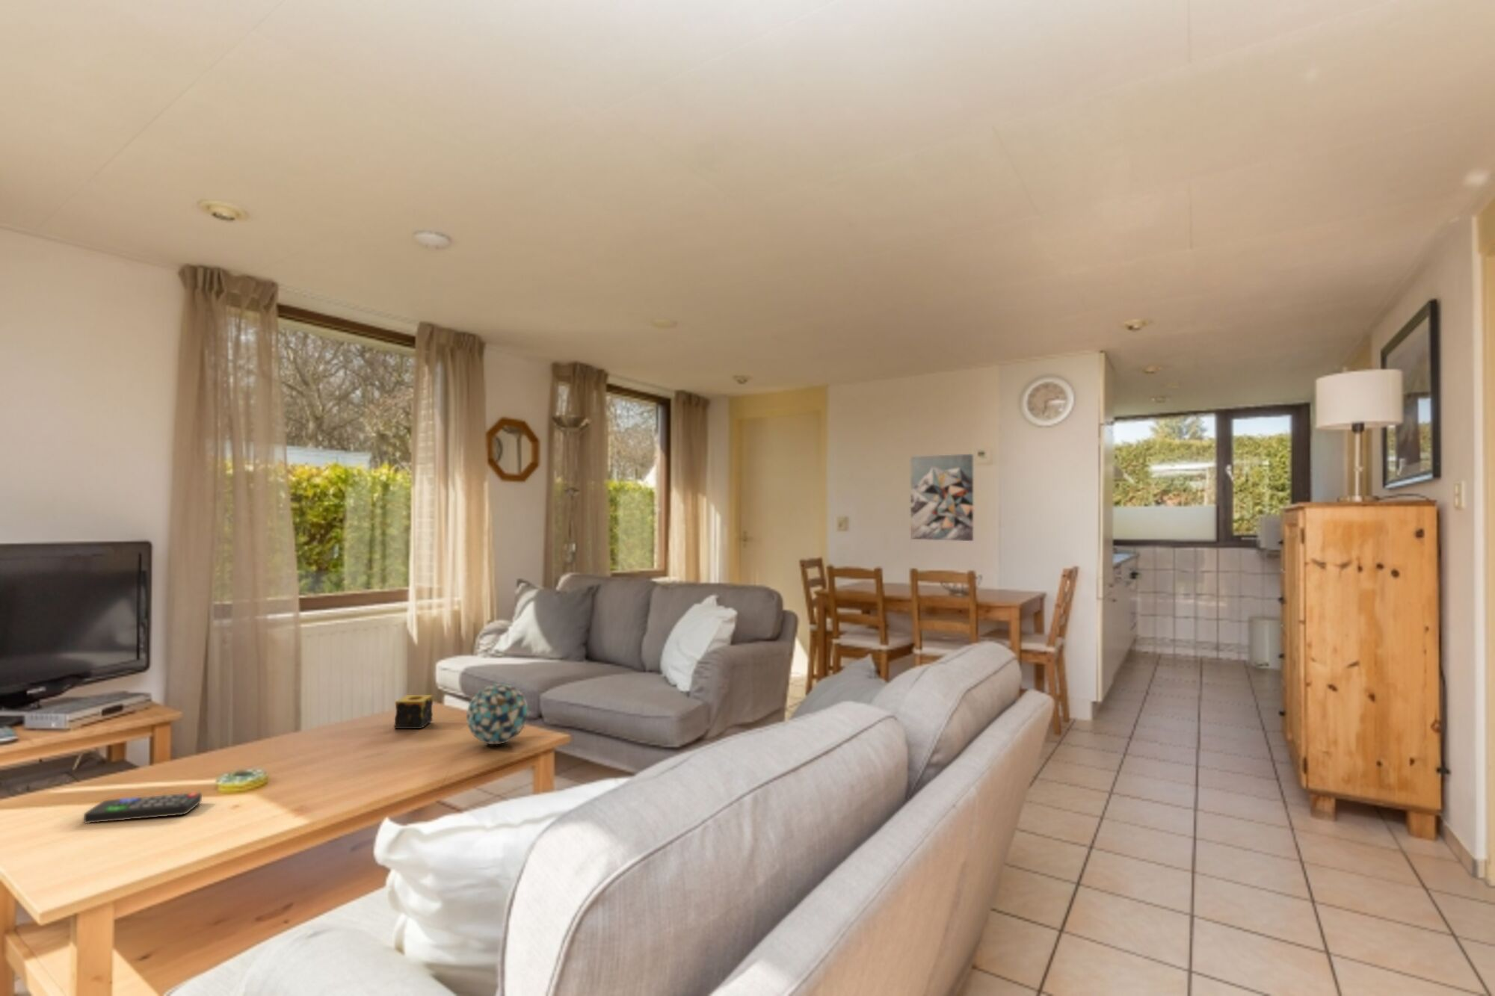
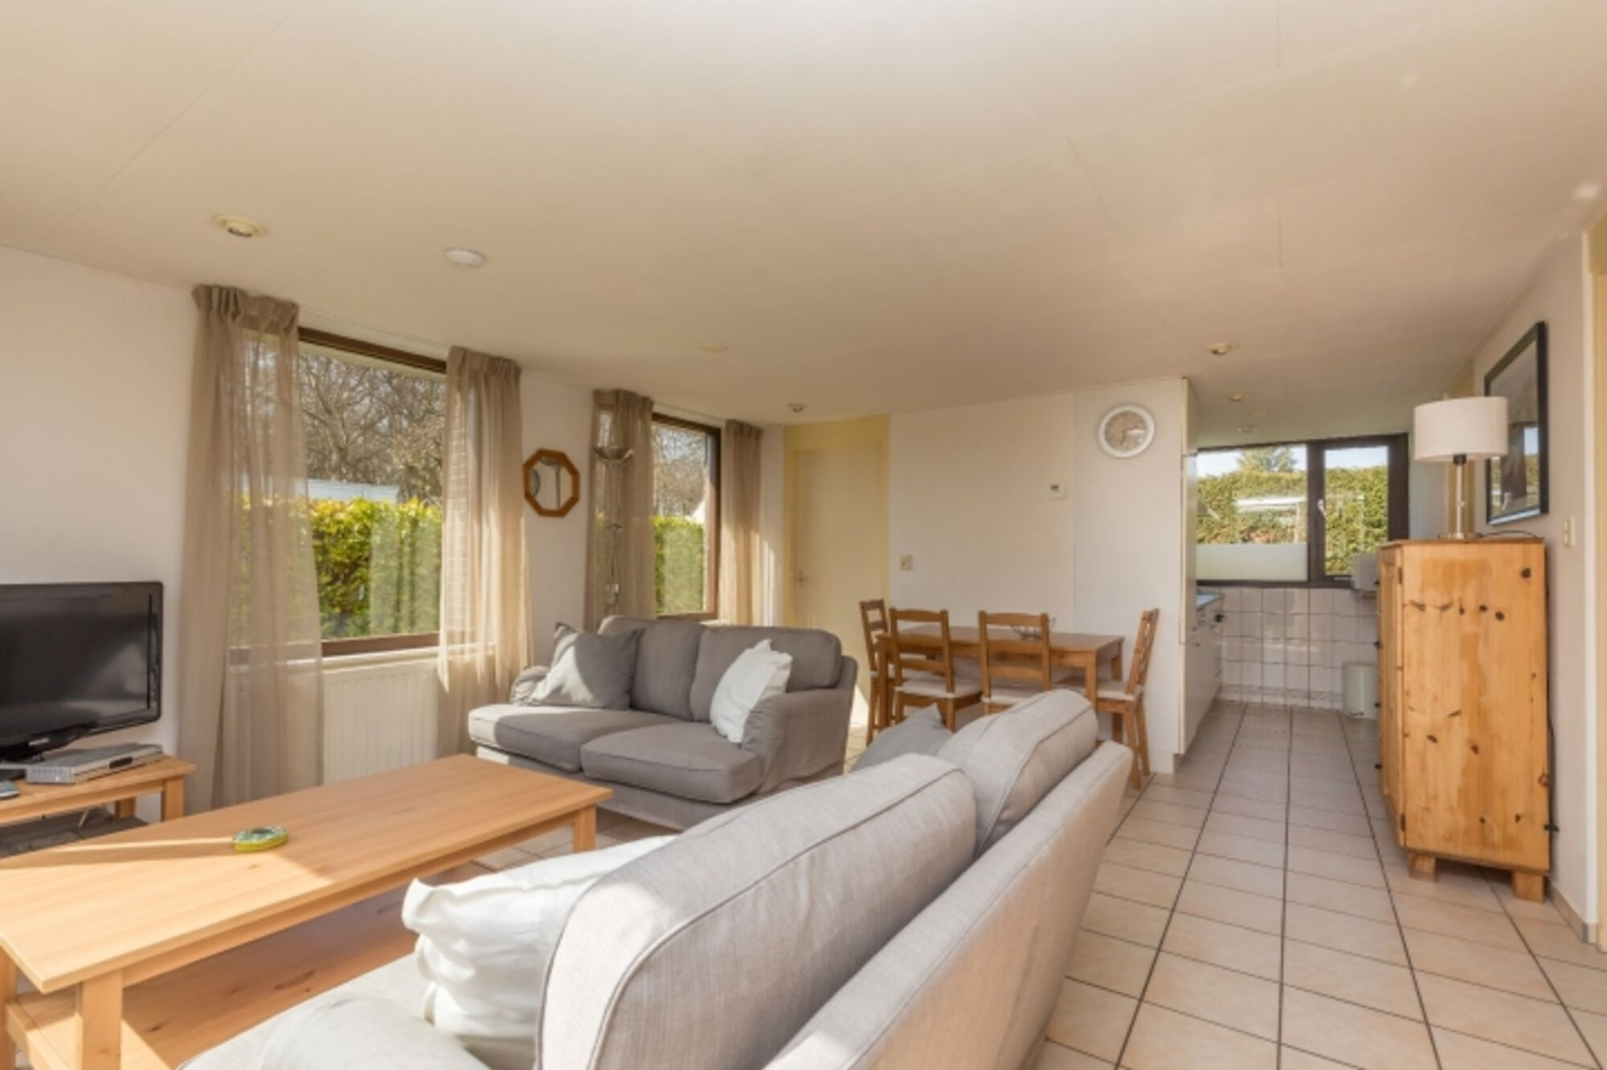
- candle [393,694,433,729]
- decorative ball [466,683,529,745]
- remote control [83,791,202,824]
- wall art [909,454,974,541]
